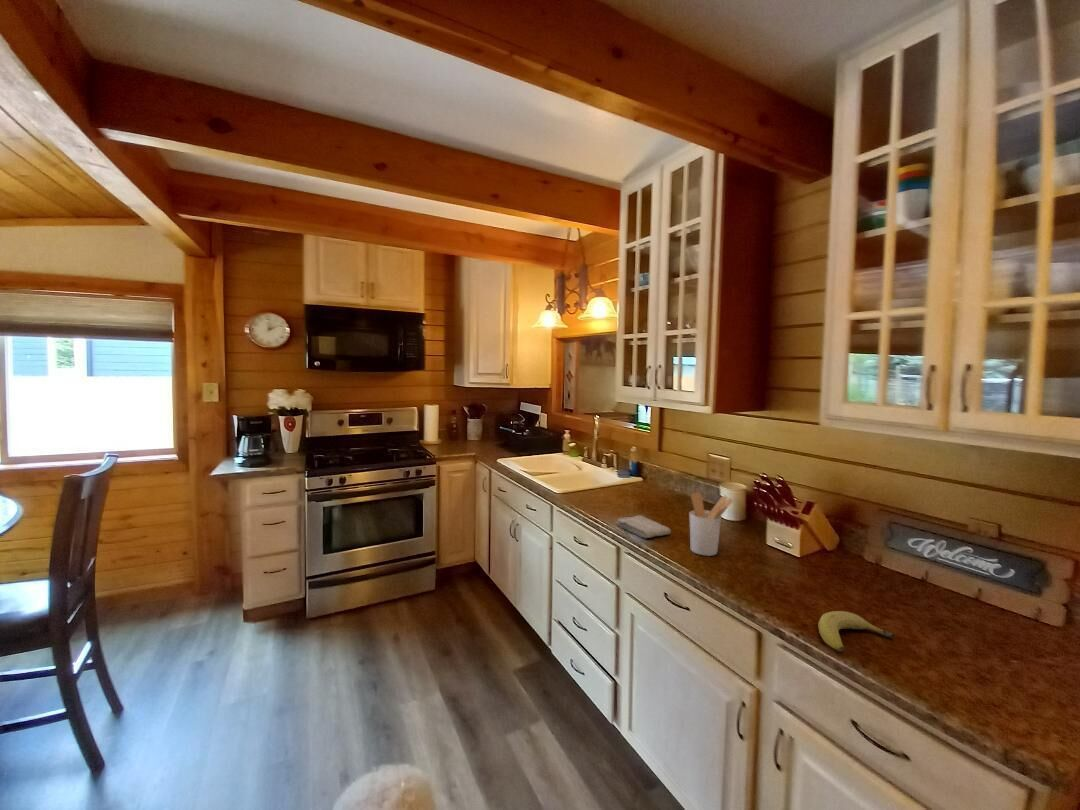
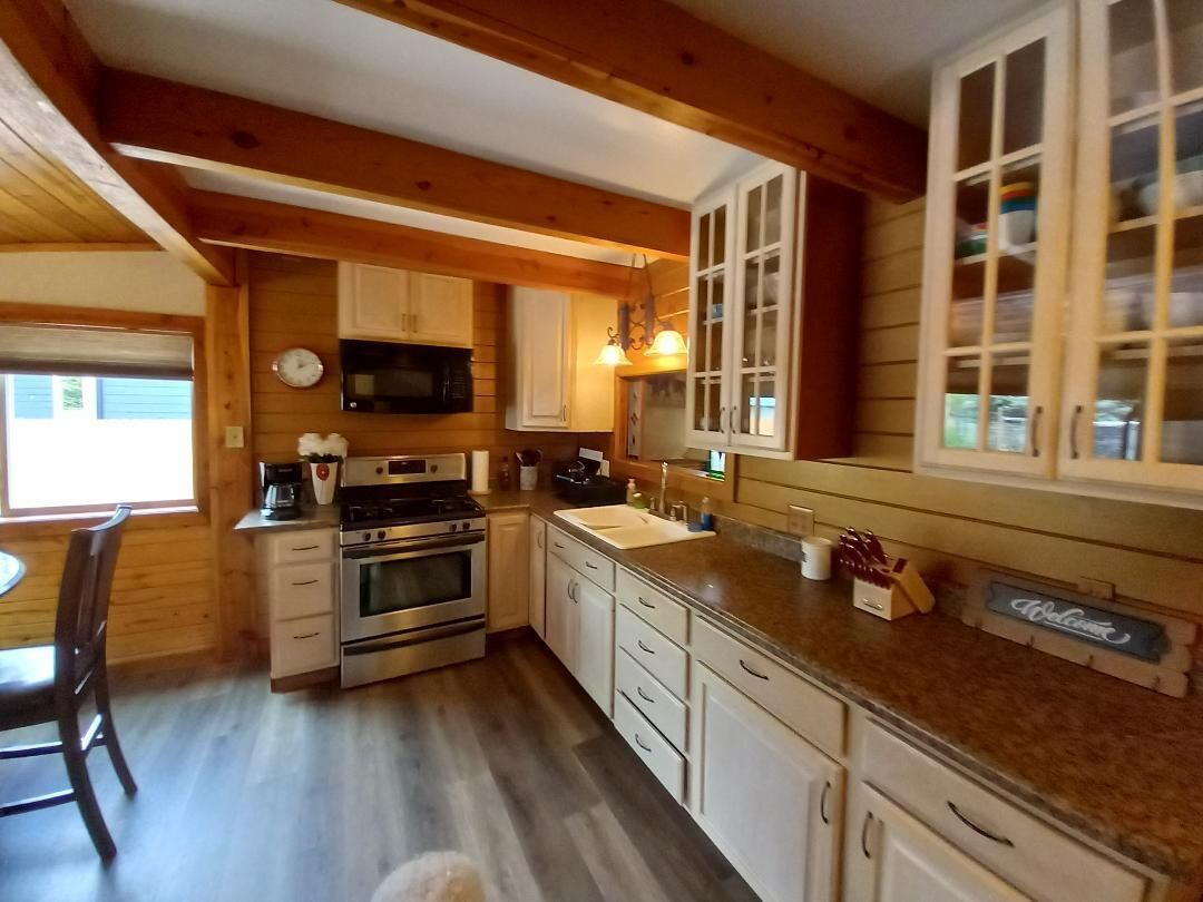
- fruit [817,610,895,652]
- washcloth [616,515,672,539]
- utensil holder [688,491,735,557]
